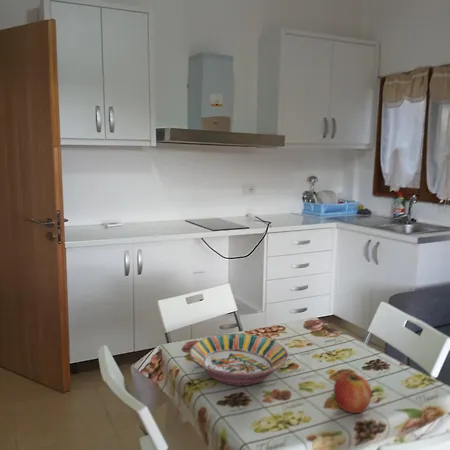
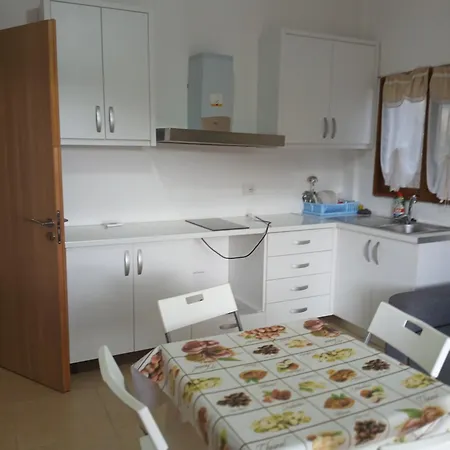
- serving bowl [189,333,290,387]
- fruit [333,371,372,414]
